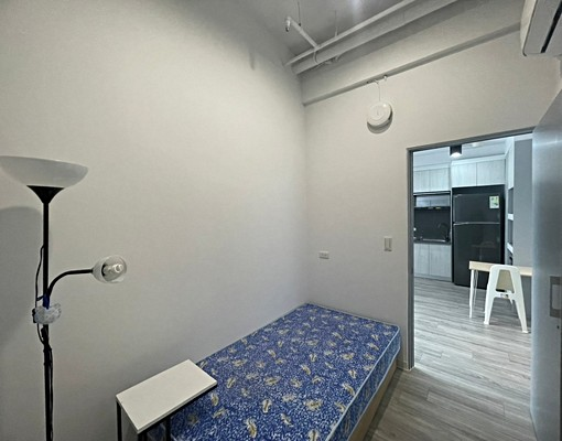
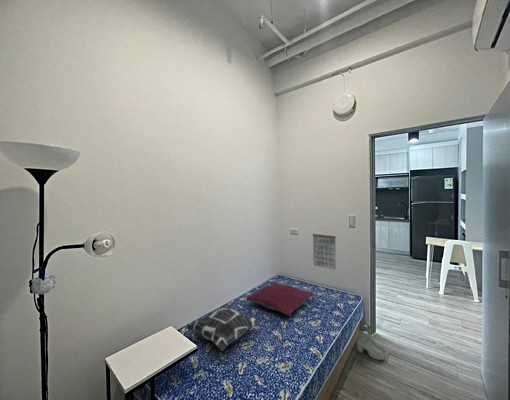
+ decorative pillow [185,304,261,352]
+ calendar [312,226,337,271]
+ boots [356,322,386,361]
+ pillow [245,281,314,317]
